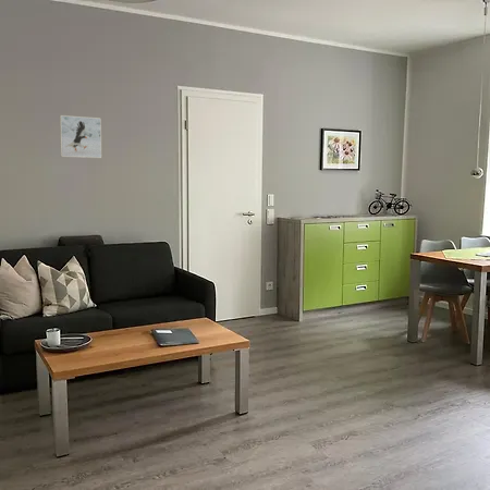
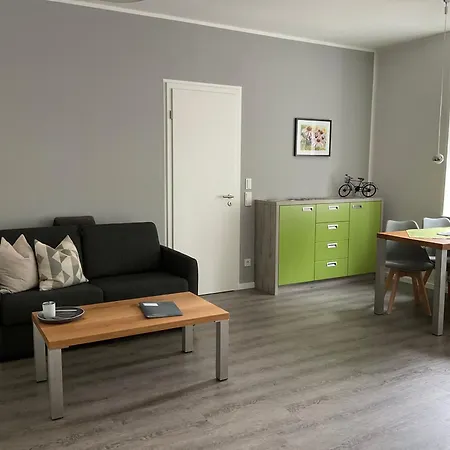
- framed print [59,114,102,159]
